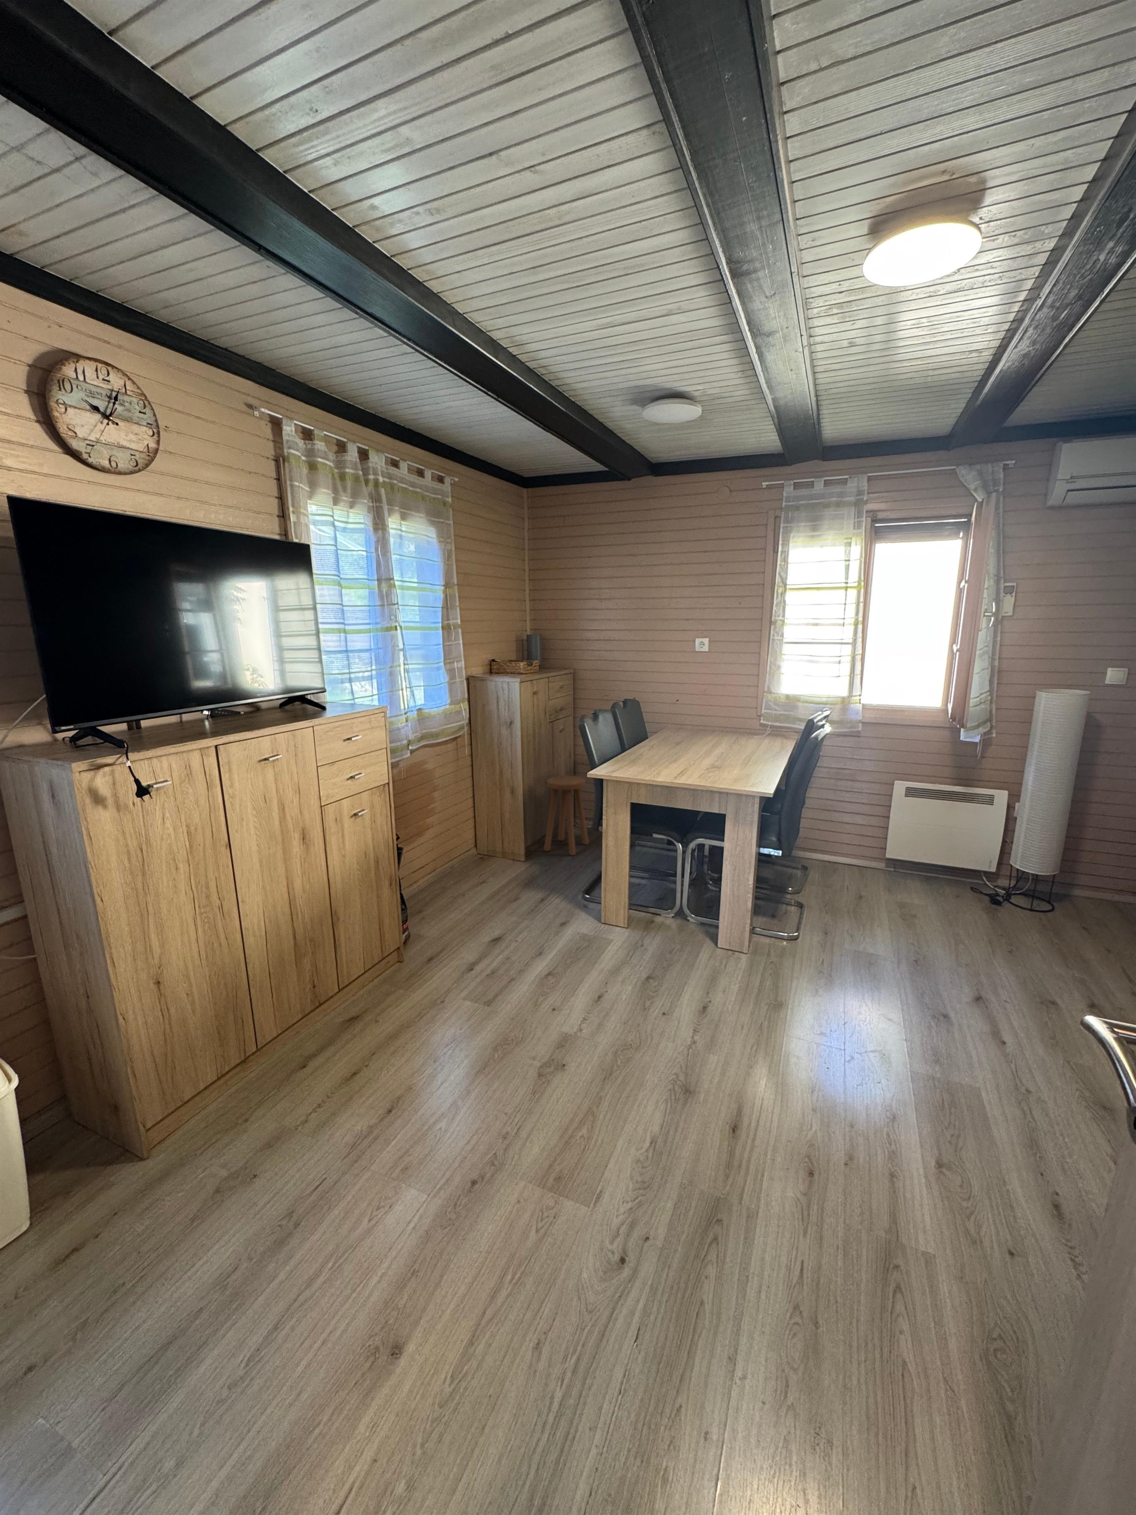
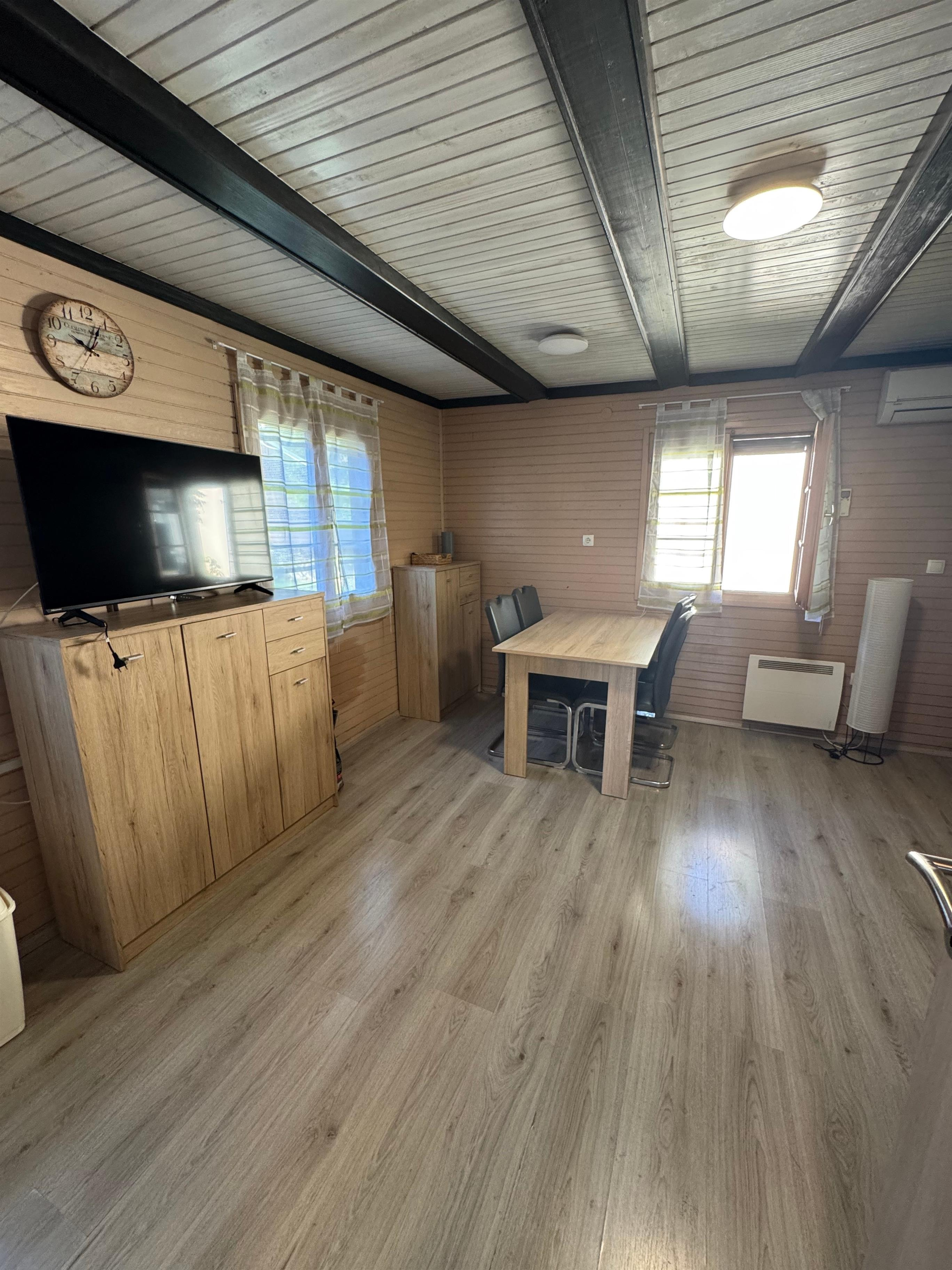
- stool [543,775,588,857]
